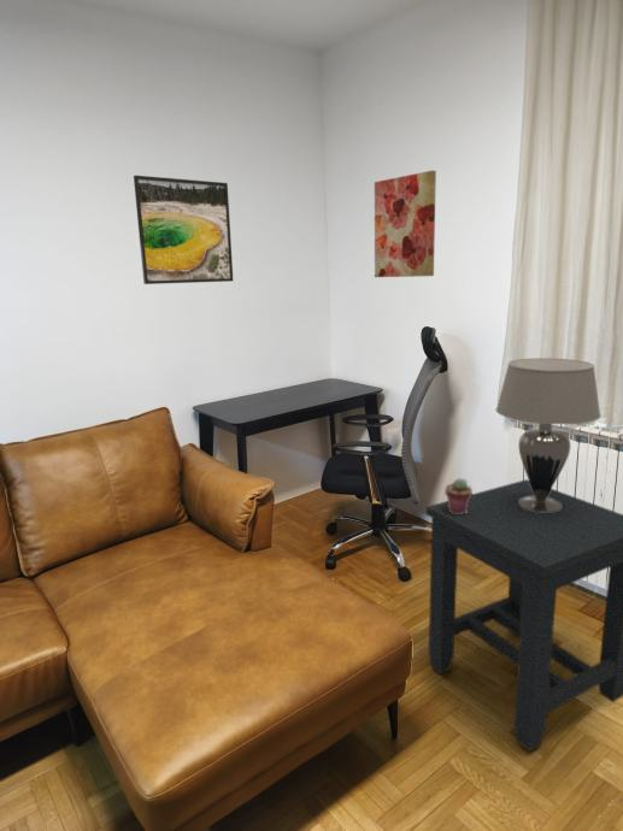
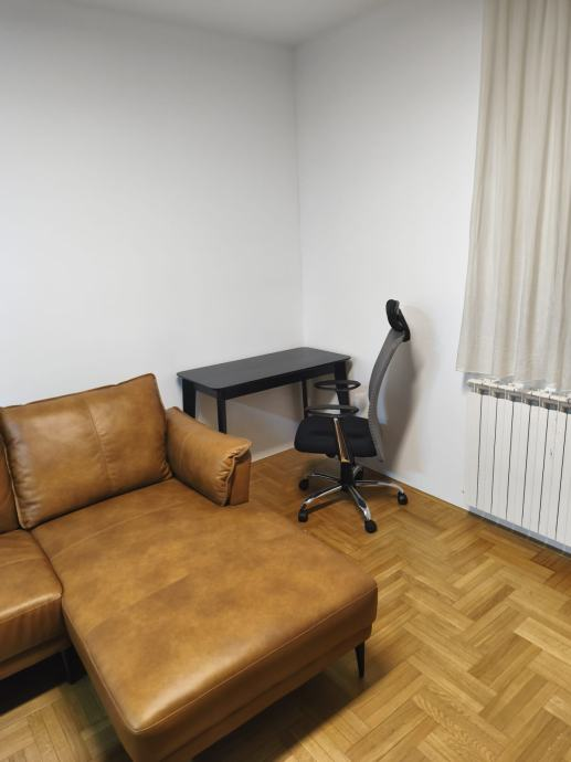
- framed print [133,175,235,285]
- potted succulent [443,477,474,514]
- table lamp [495,358,603,512]
- side table [425,478,623,753]
- wall art [374,170,437,278]
